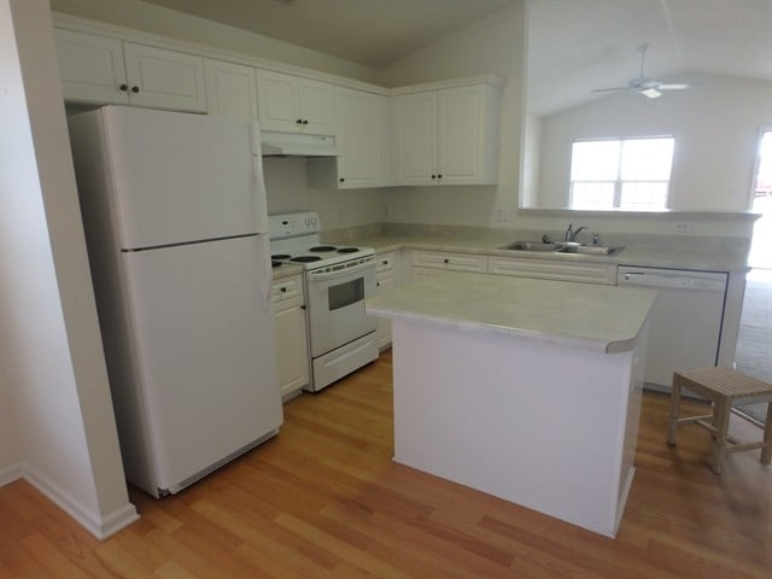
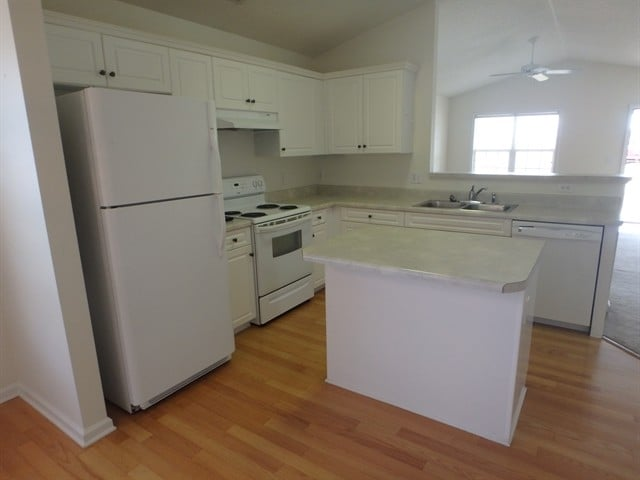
- stool [666,364,772,475]
